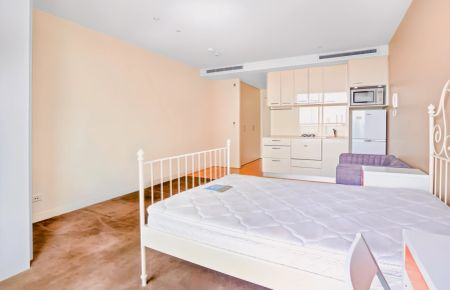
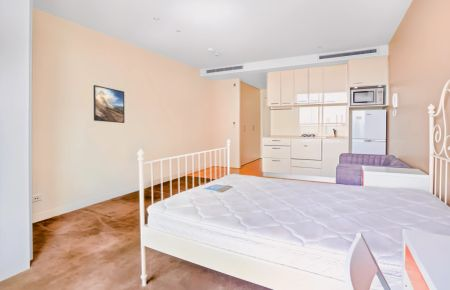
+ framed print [93,84,125,124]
